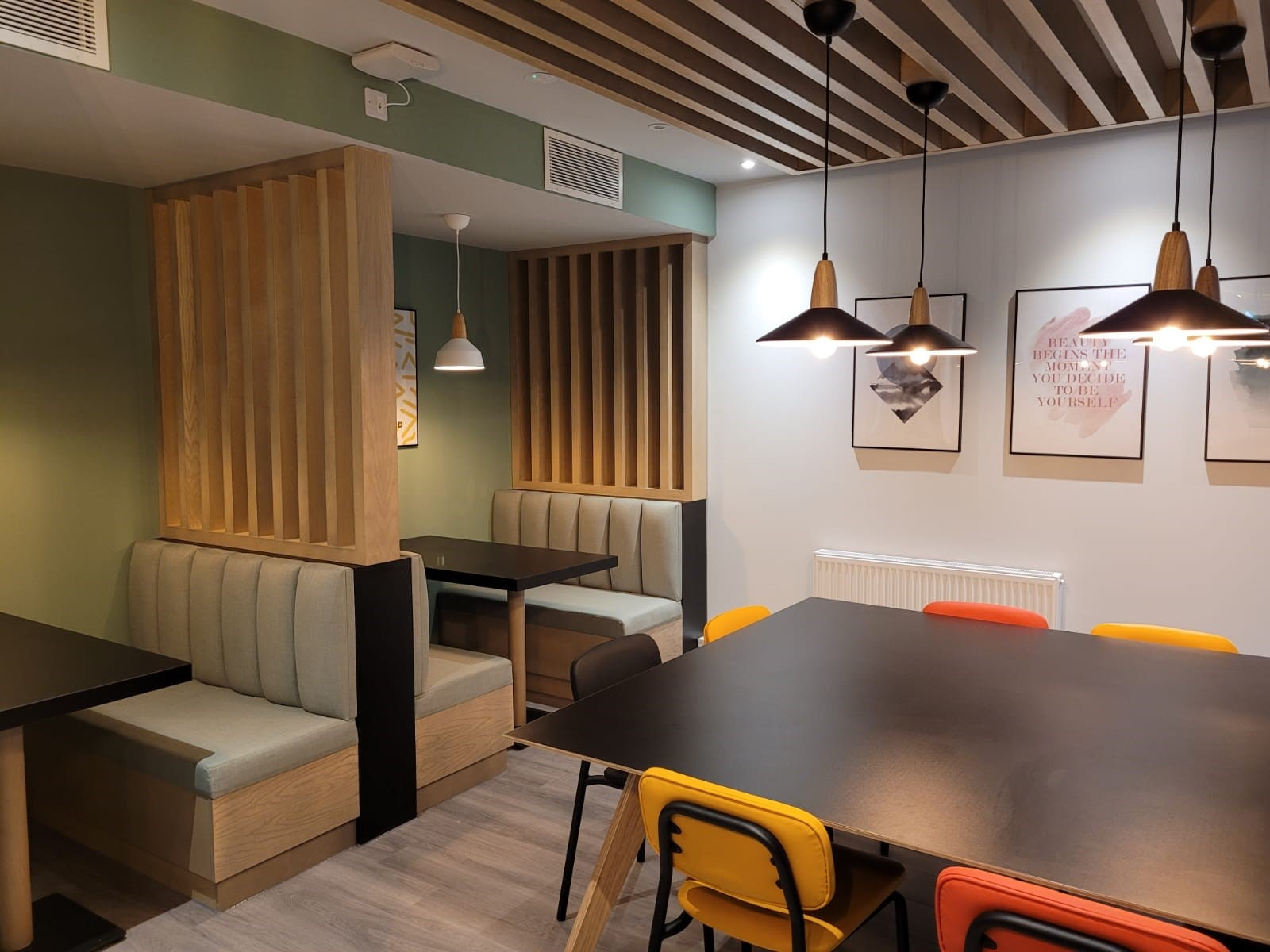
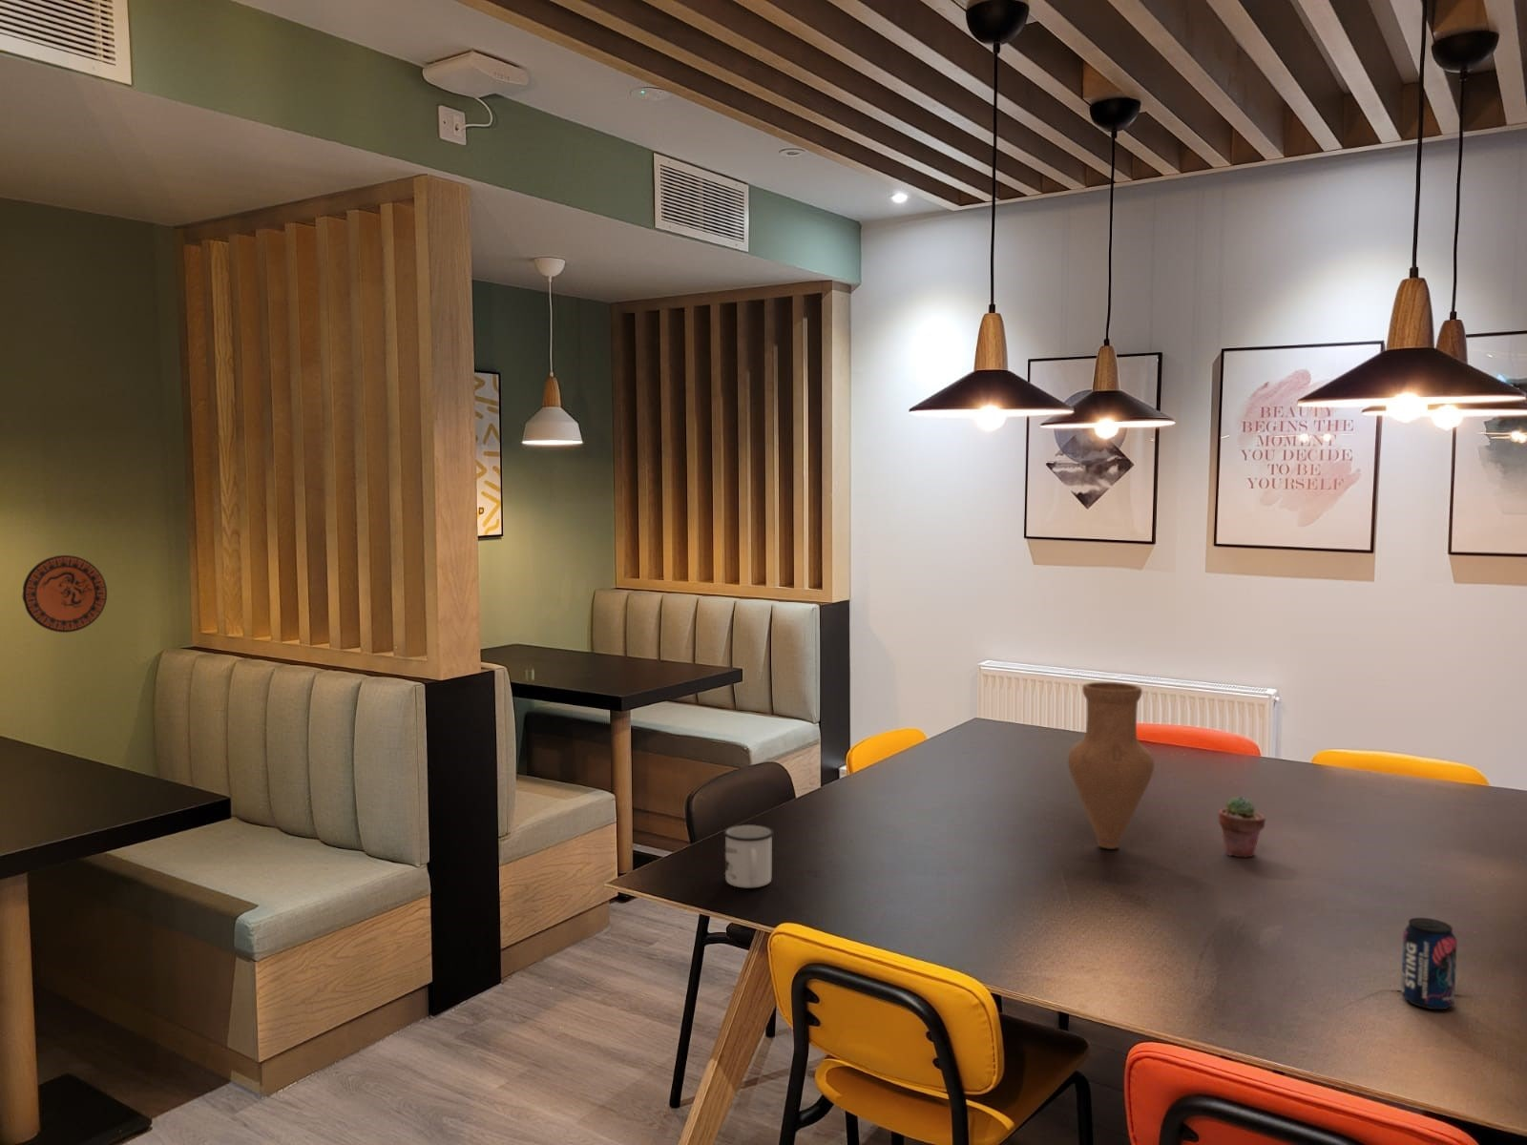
+ beverage can [1400,916,1458,1010]
+ mug [723,824,776,889]
+ decorative plate [22,554,108,634]
+ potted succulent [1218,796,1266,859]
+ vase [1066,681,1154,850]
